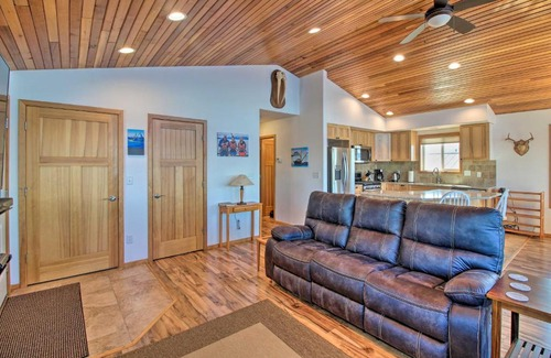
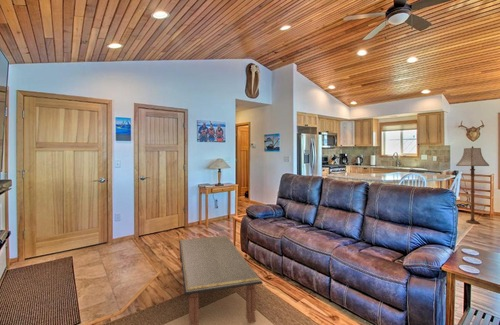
+ floor lamp [455,145,490,225]
+ coffee table [178,235,264,325]
